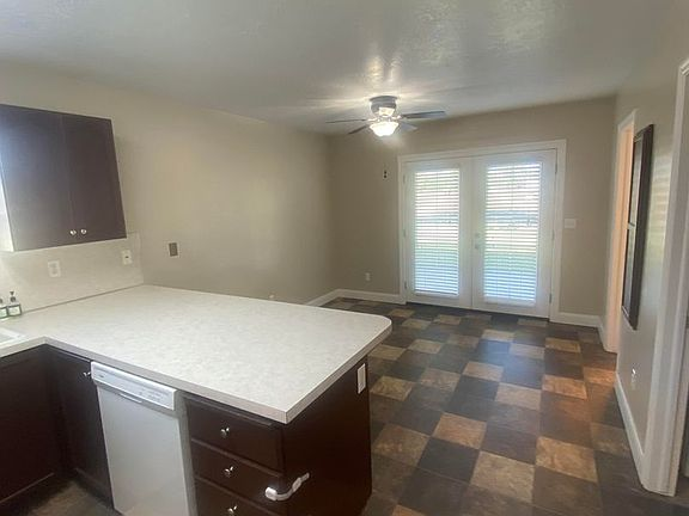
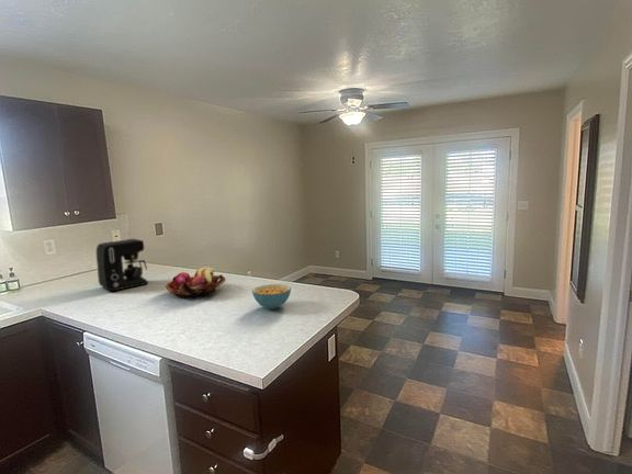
+ coffee maker [95,238,149,292]
+ cereal bowl [251,283,292,311]
+ fruit basket [163,267,227,298]
